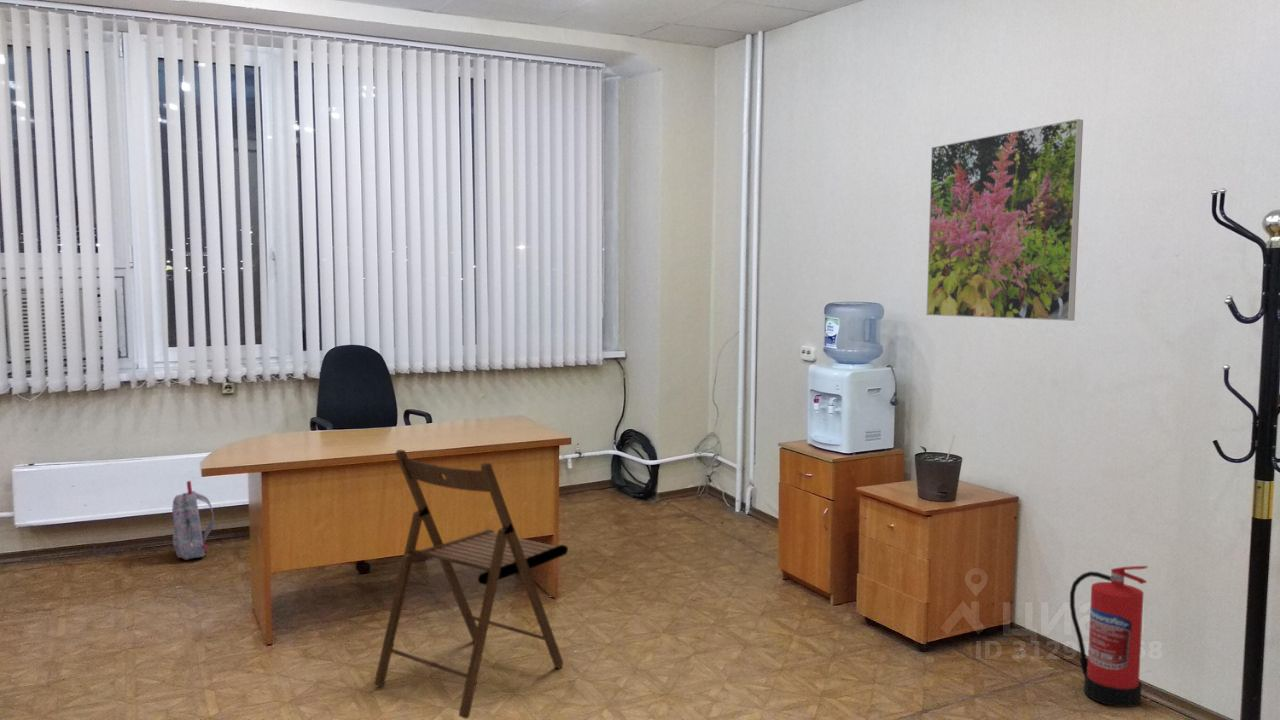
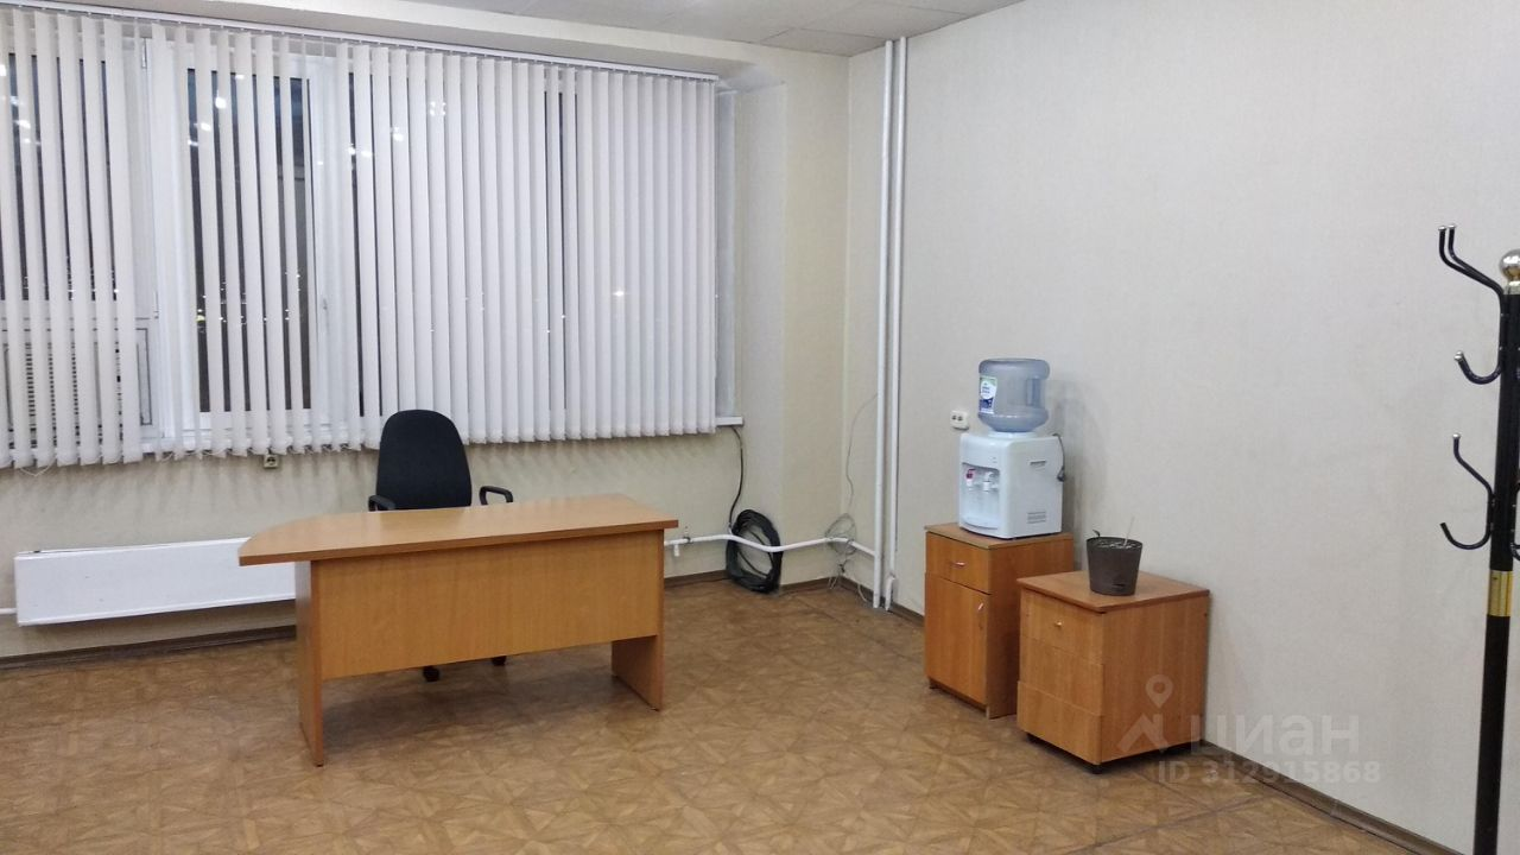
- folding chair [373,449,569,720]
- fire extinguisher [1069,565,1148,708]
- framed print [925,118,1084,322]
- backpack [171,480,215,561]
